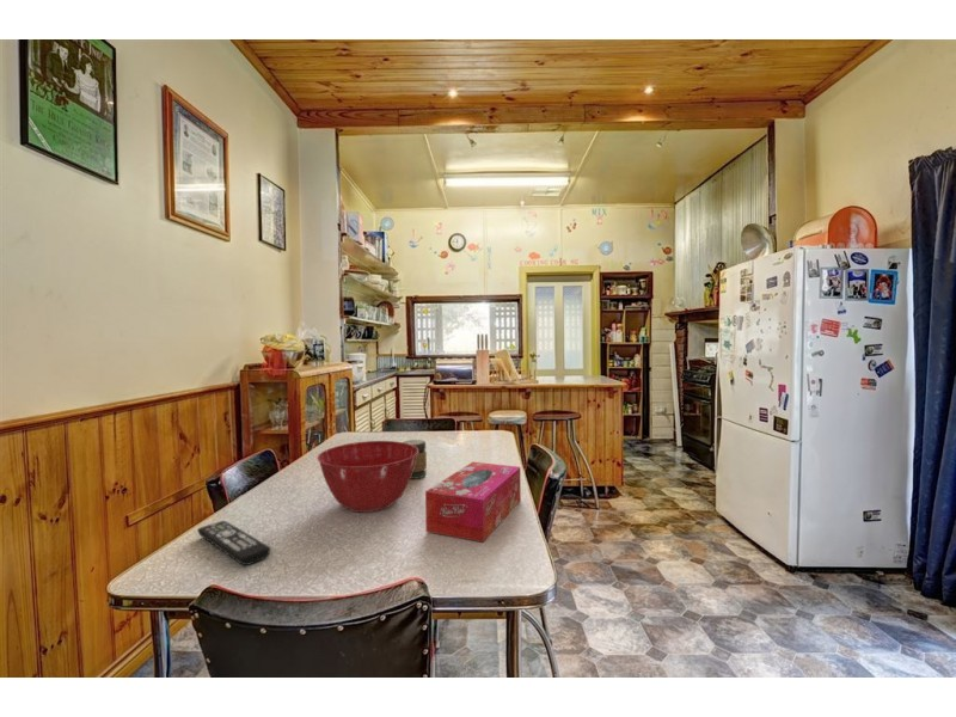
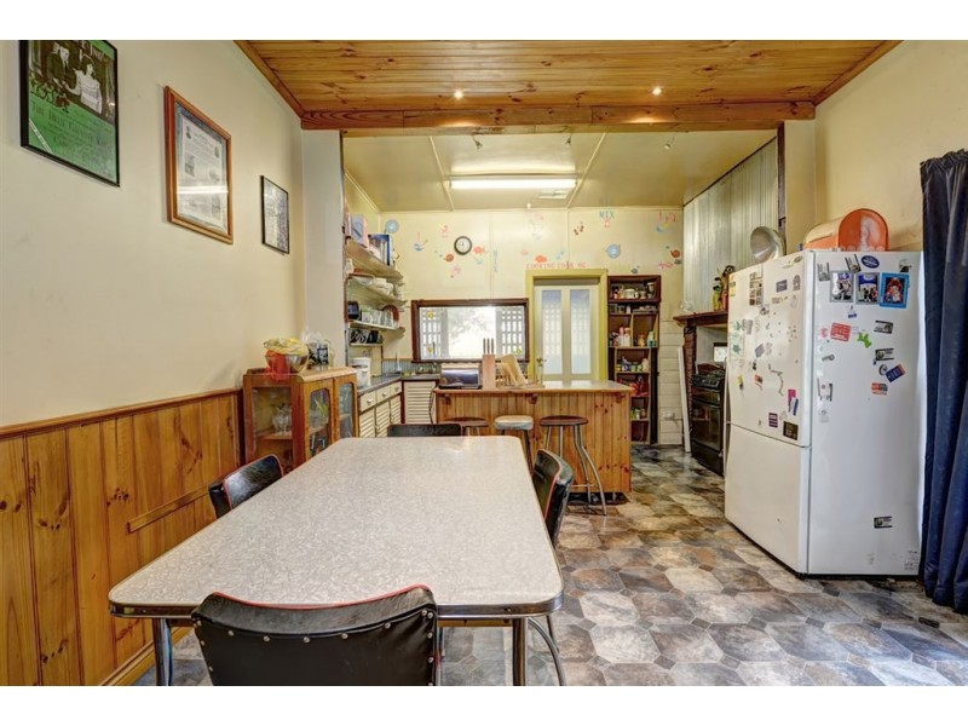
- remote control [196,520,271,566]
- mixing bowl [317,440,418,514]
- jar [403,439,428,480]
- tissue box [424,461,522,544]
